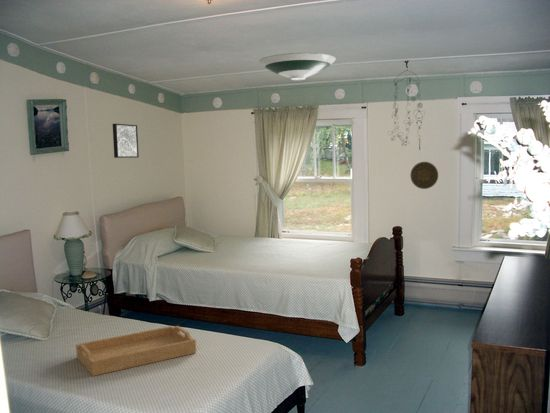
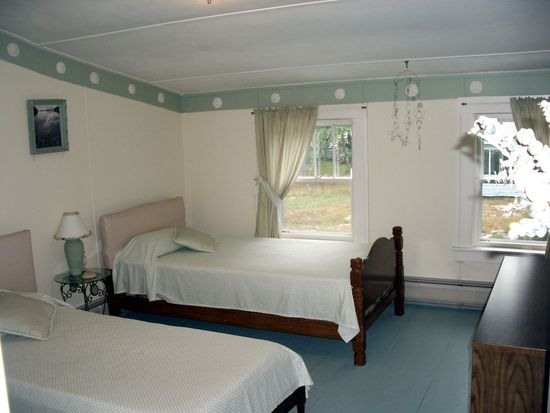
- serving tray [75,325,197,377]
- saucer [258,52,337,81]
- wall art [112,123,140,159]
- decorative plate [409,161,439,190]
